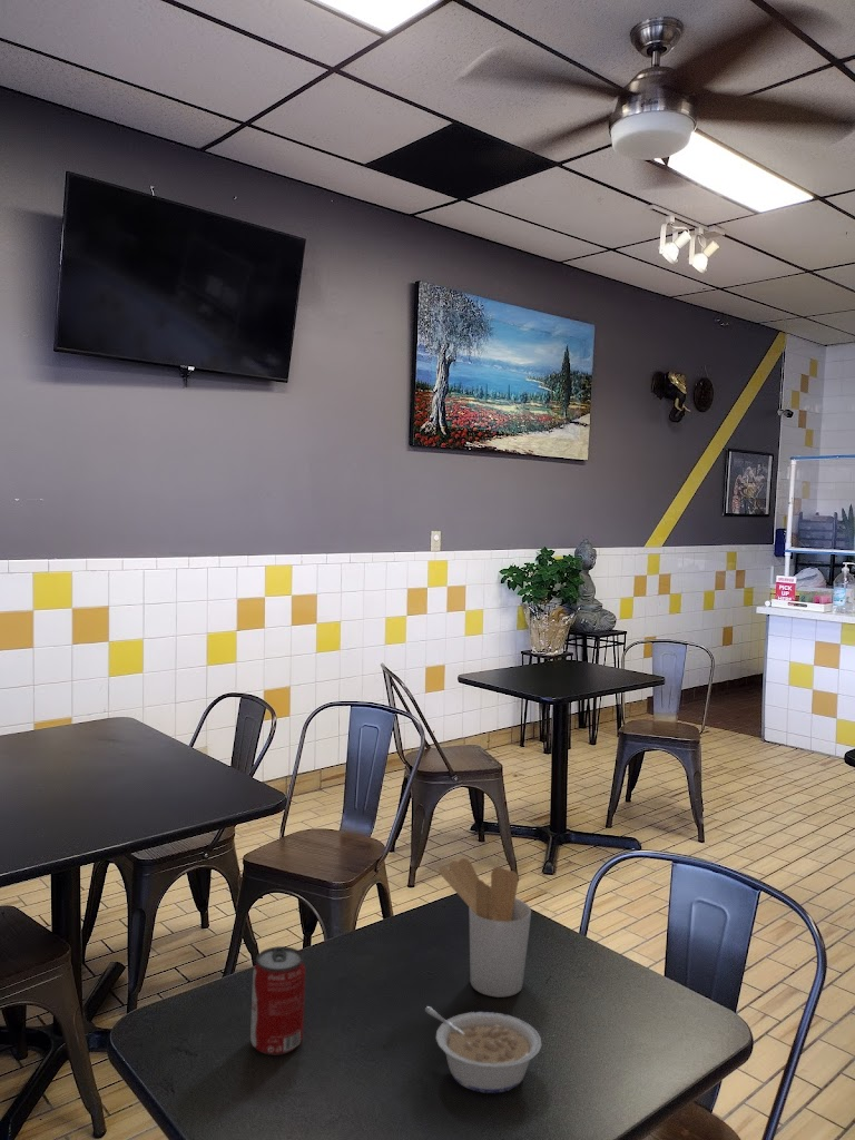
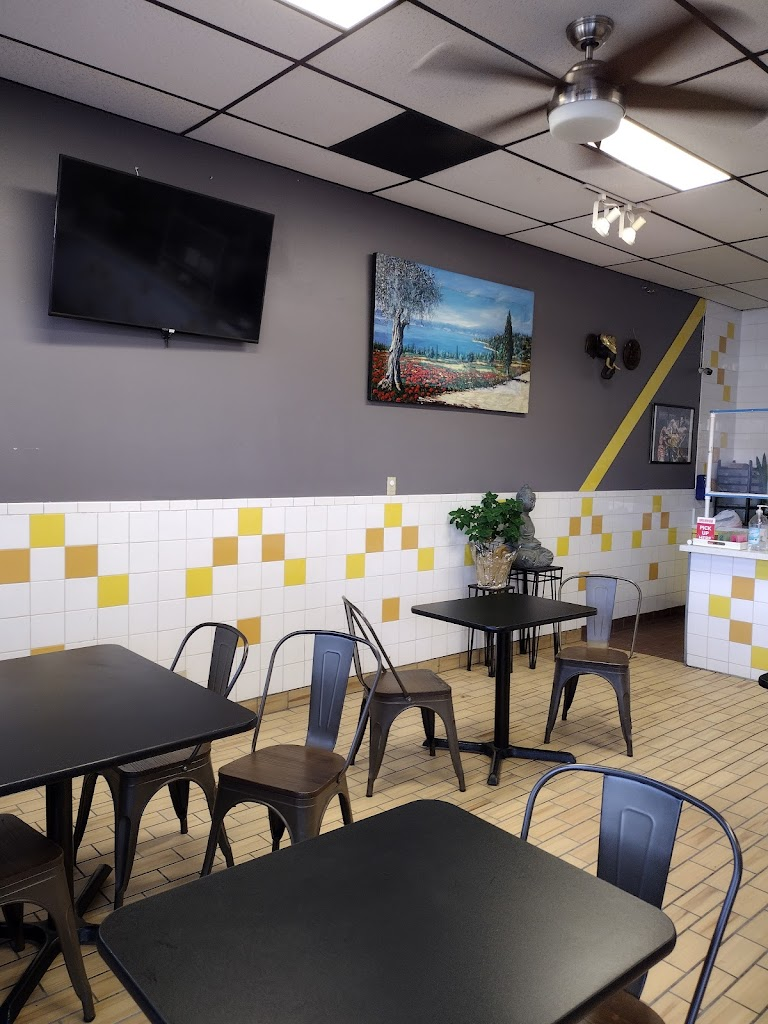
- beverage can [249,945,306,1057]
- legume [424,1005,542,1094]
- utensil holder [439,857,532,999]
